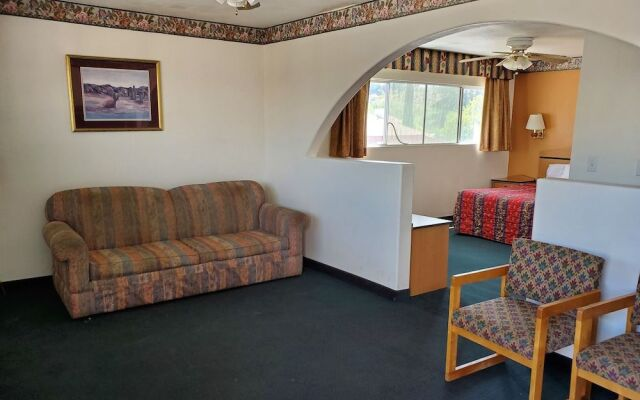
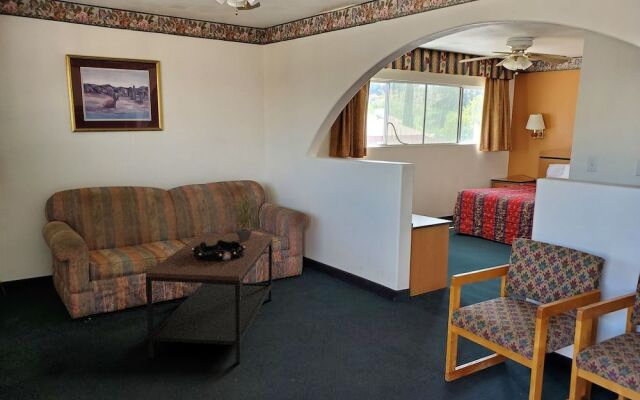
+ decorative bowl [192,240,245,262]
+ coffee table [144,232,274,364]
+ potted plant [228,195,263,241]
